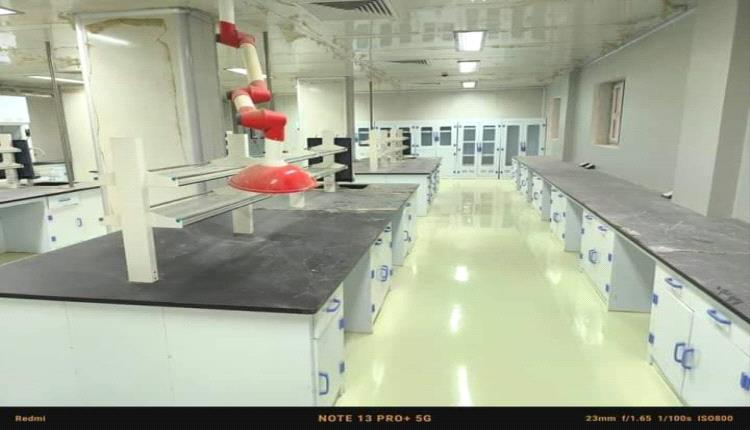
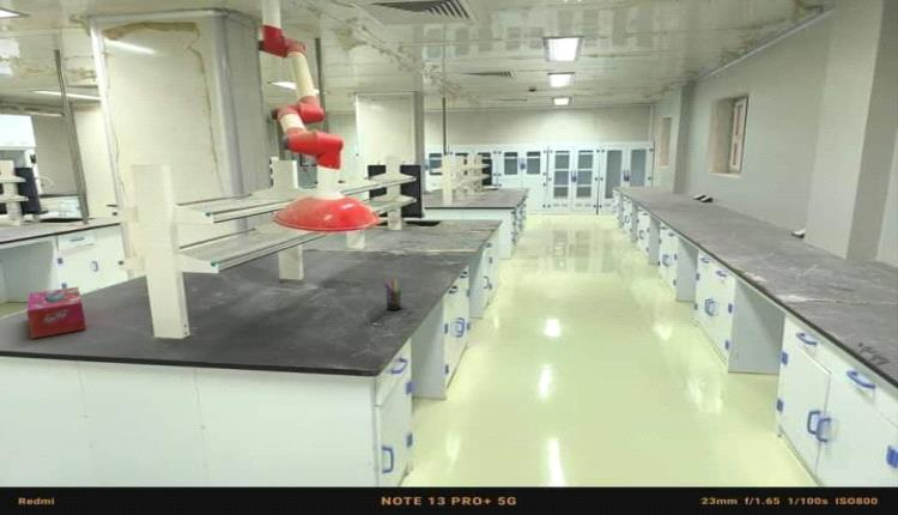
+ tissue box [25,286,87,340]
+ pen holder [383,278,406,311]
